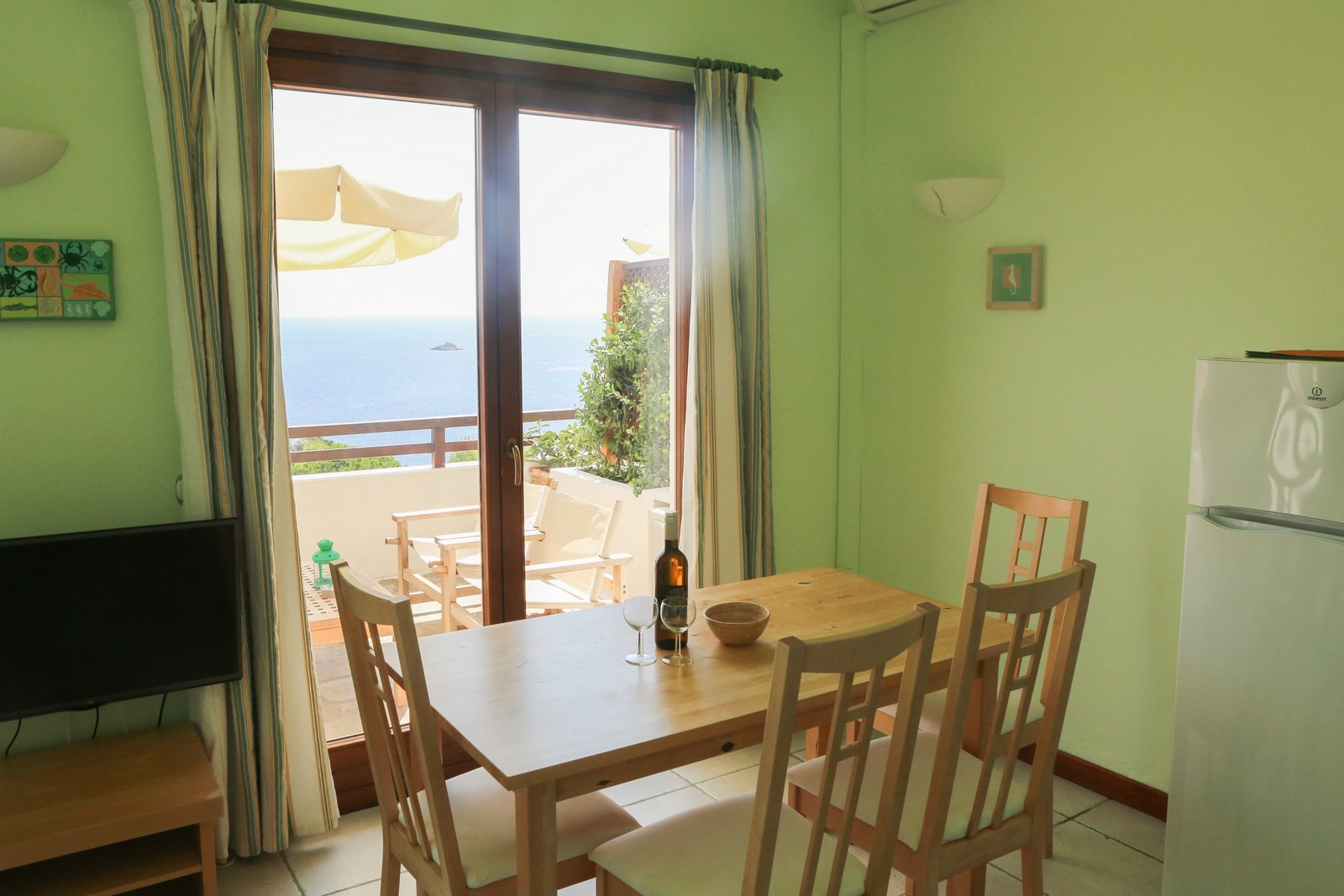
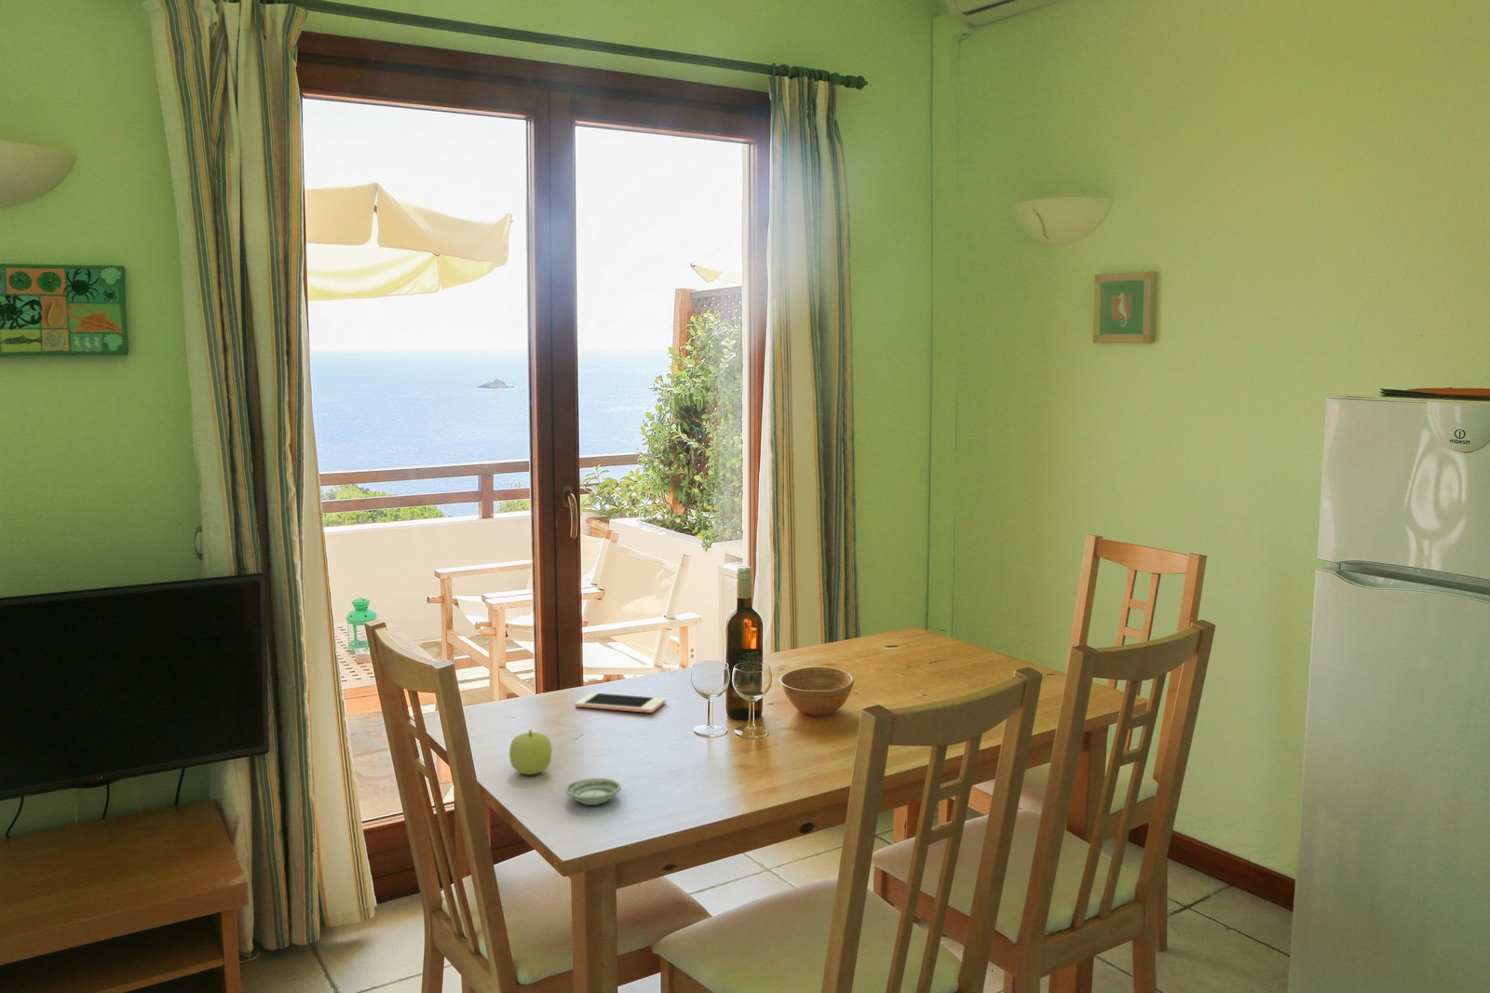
+ cell phone [574,692,666,714]
+ saucer [564,777,622,806]
+ fruit [509,729,553,776]
